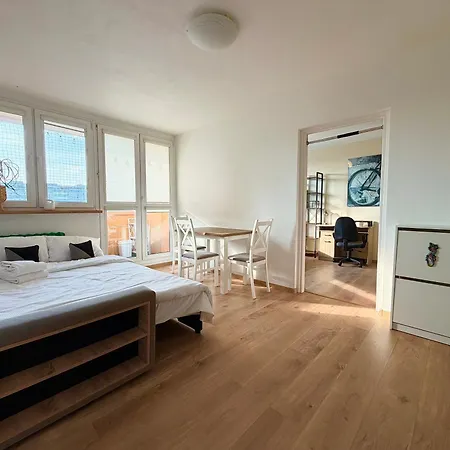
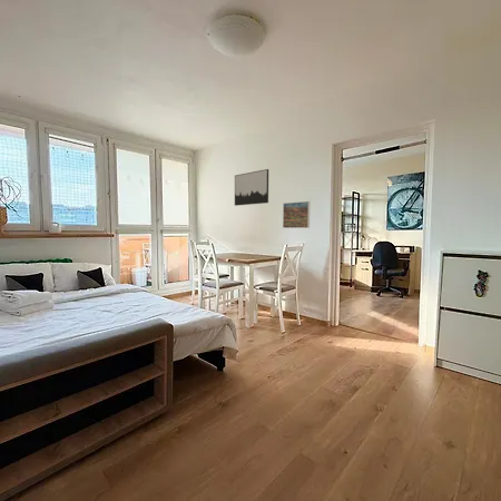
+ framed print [282,200,311,229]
+ wall art [234,168,269,207]
